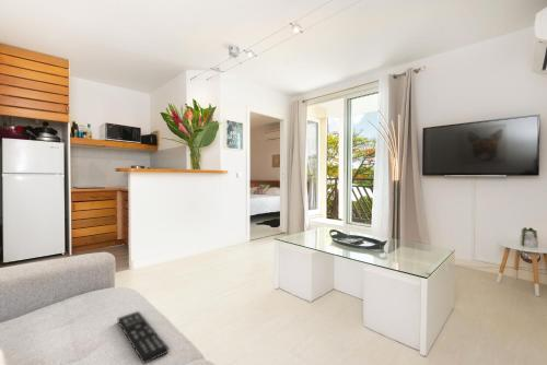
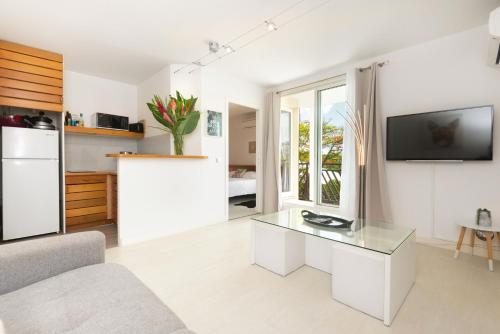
- remote control [117,310,170,365]
